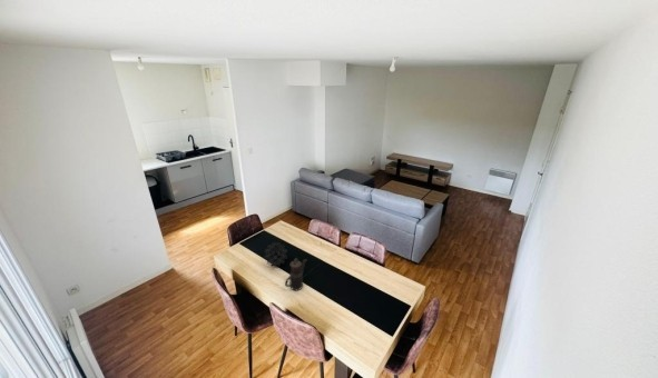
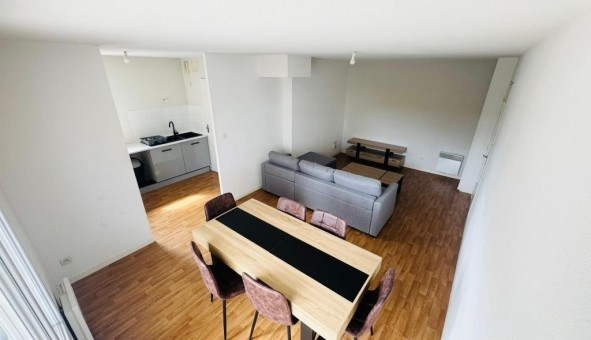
- decorative ball [263,241,288,268]
- teapot [284,257,307,291]
